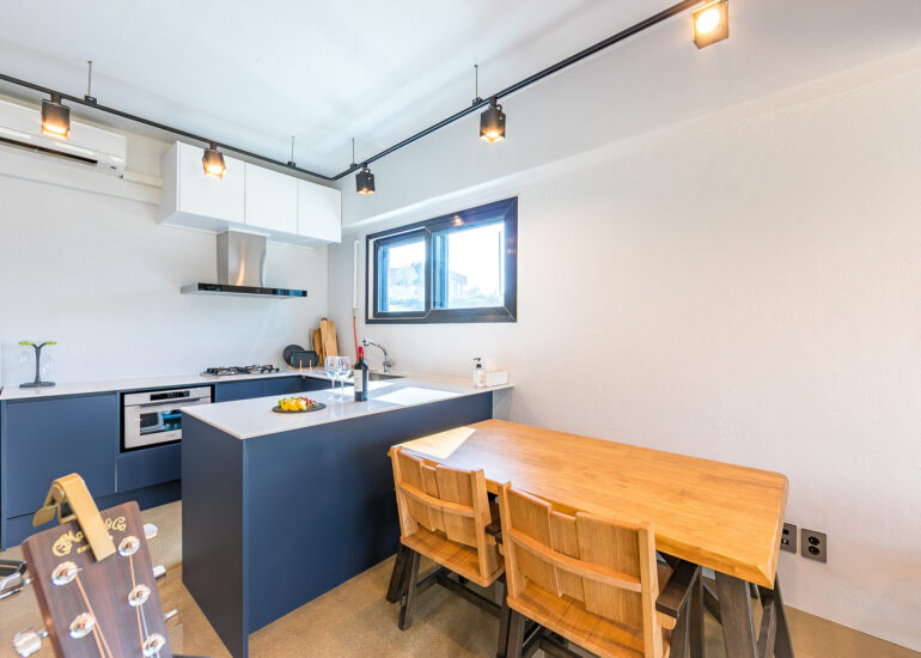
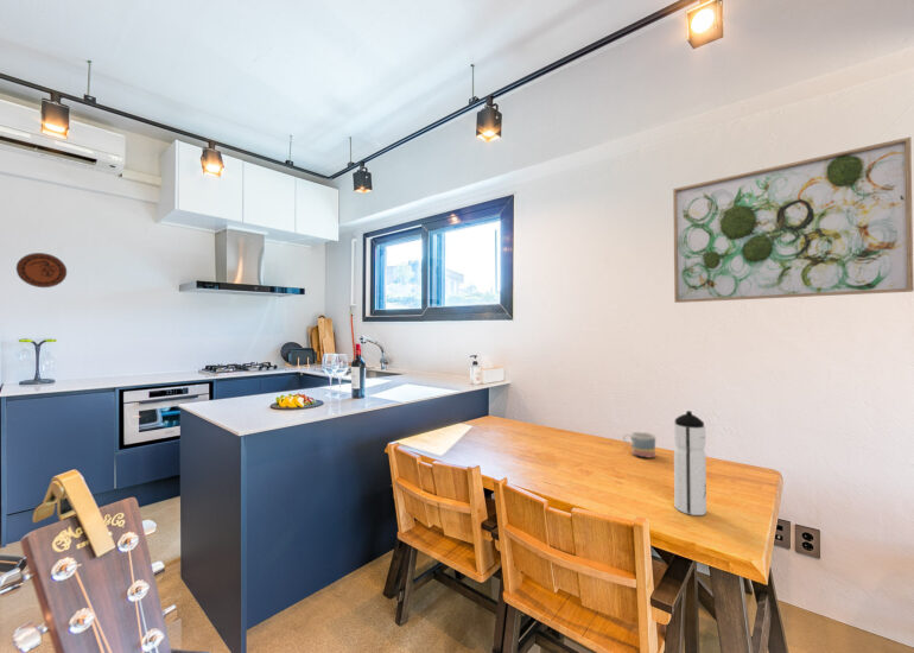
+ wall art [672,135,914,304]
+ water bottle [673,410,707,516]
+ decorative plate [15,252,68,289]
+ mug [622,431,656,459]
